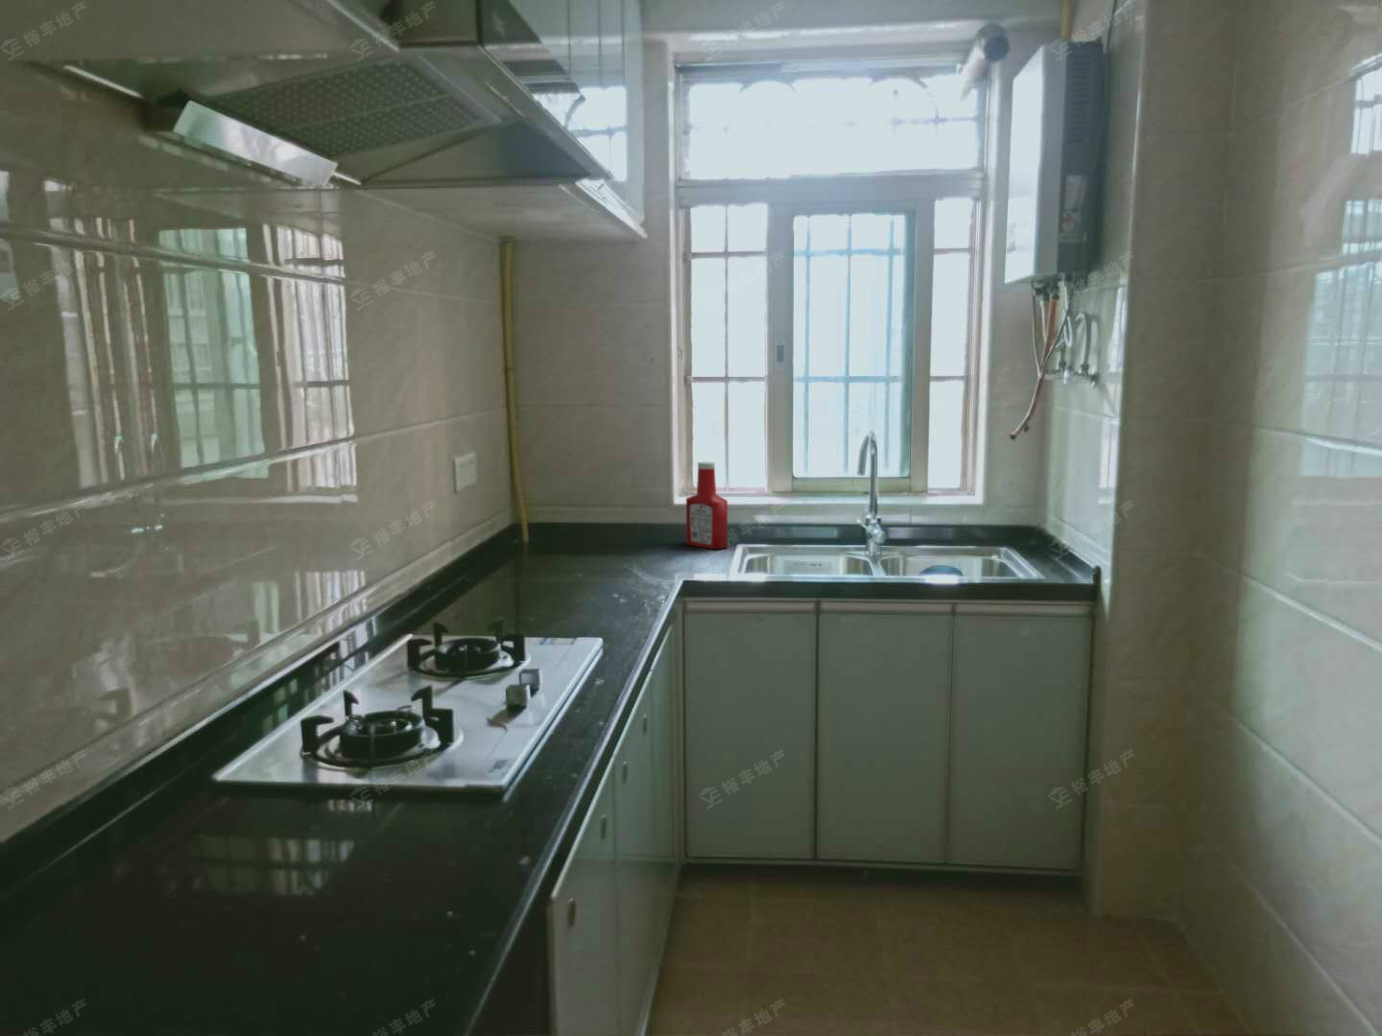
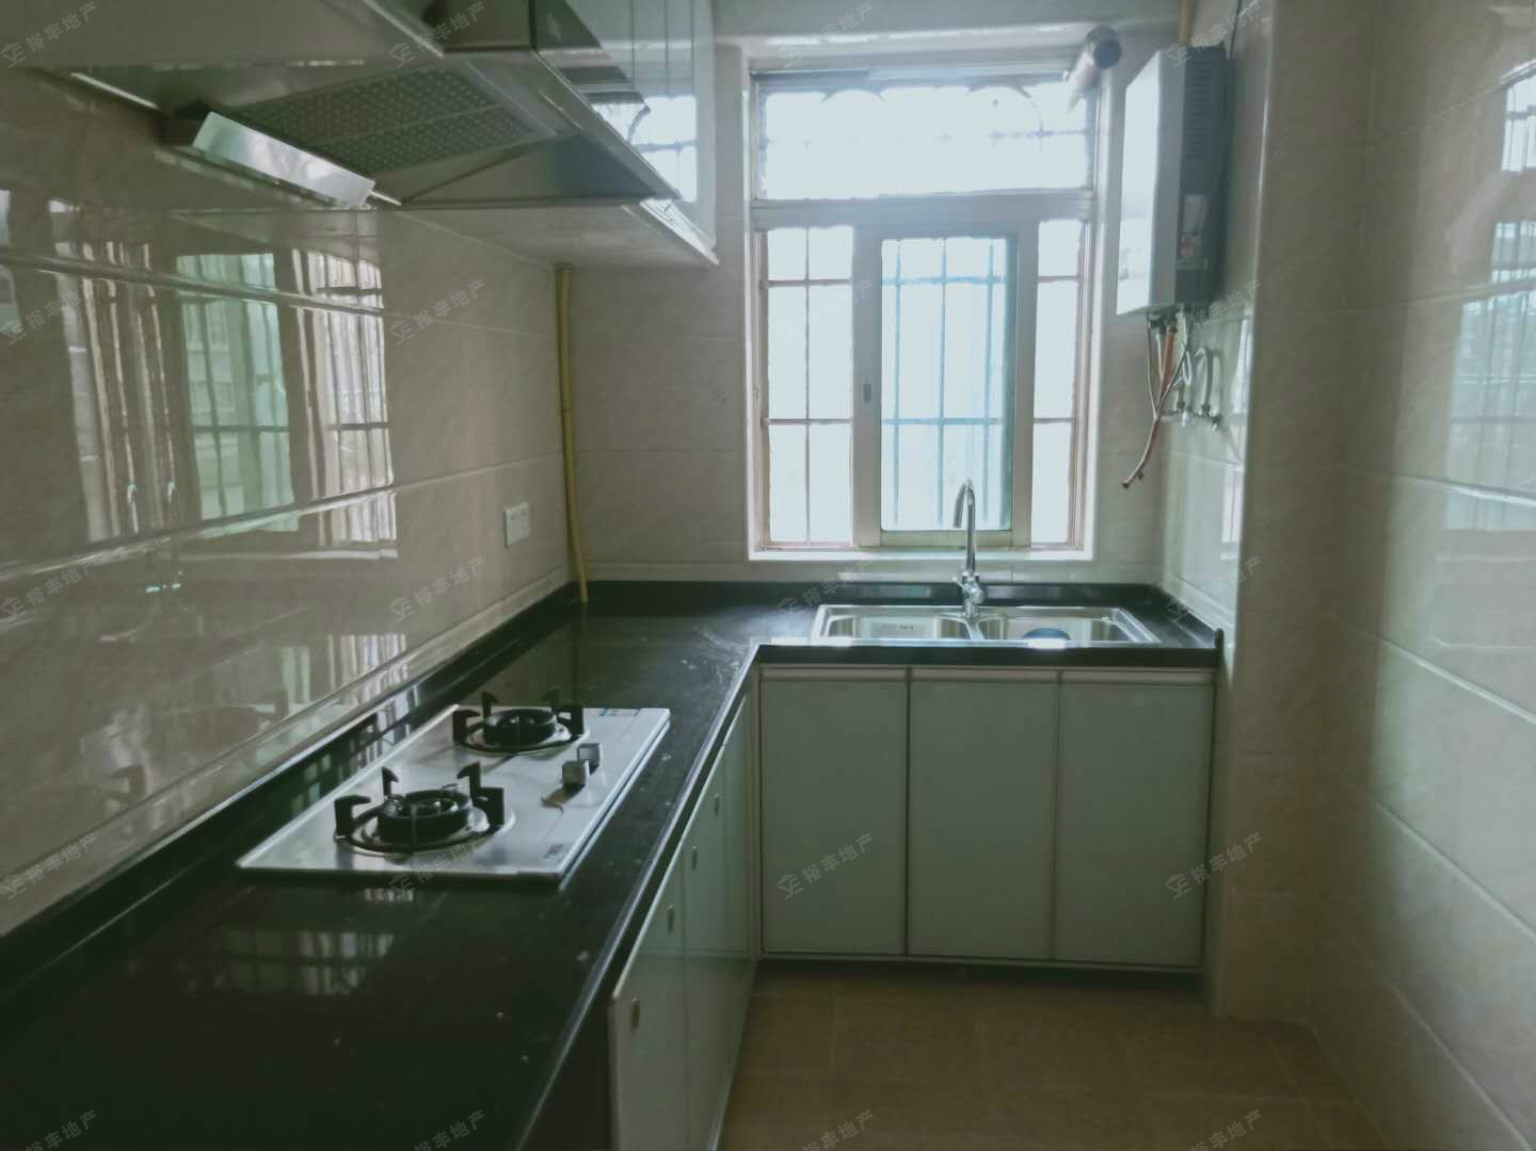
- soap bottle [686,461,728,550]
